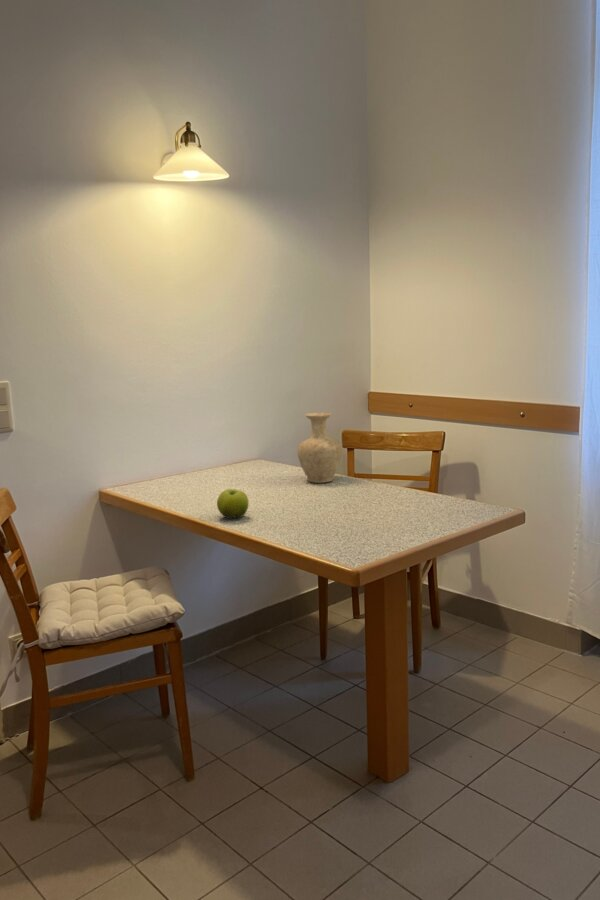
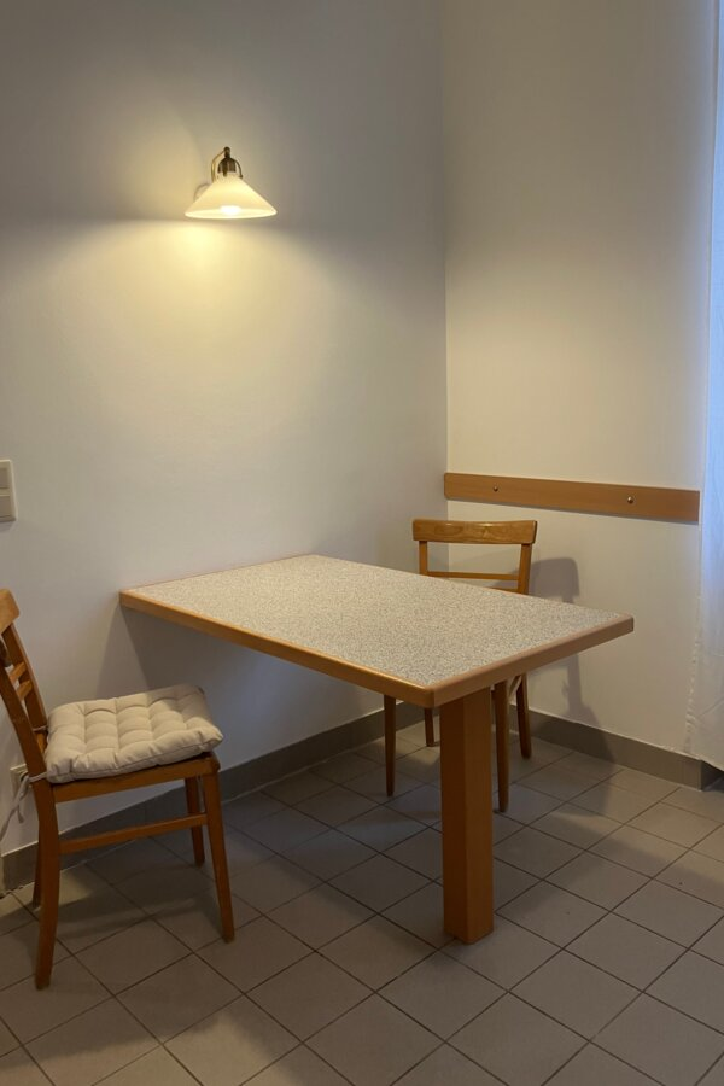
- fruit [216,488,249,519]
- vase [296,412,343,484]
